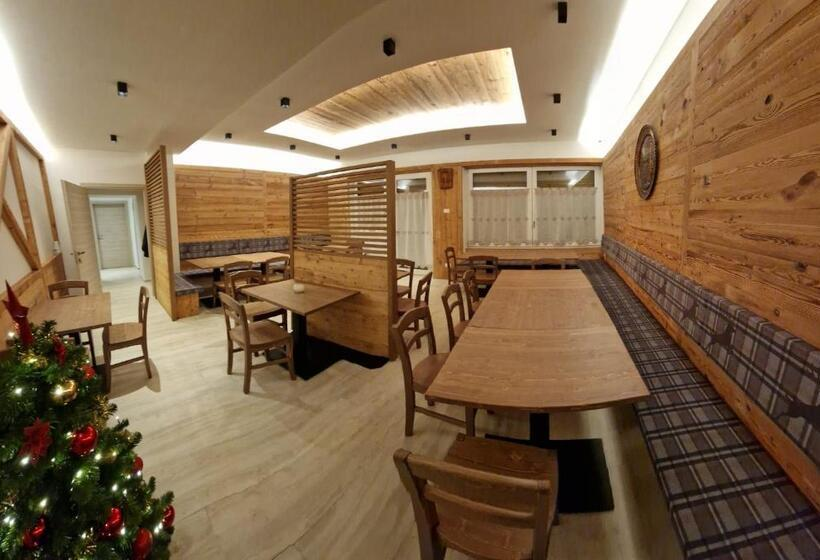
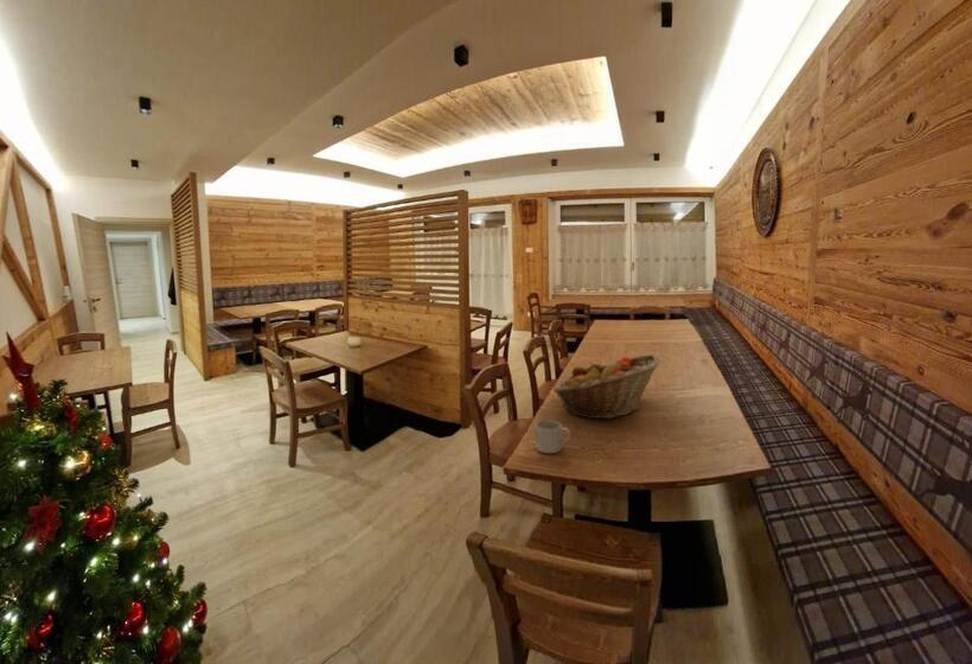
+ mug [535,419,571,454]
+ fruit basket [552,353,661,420]
